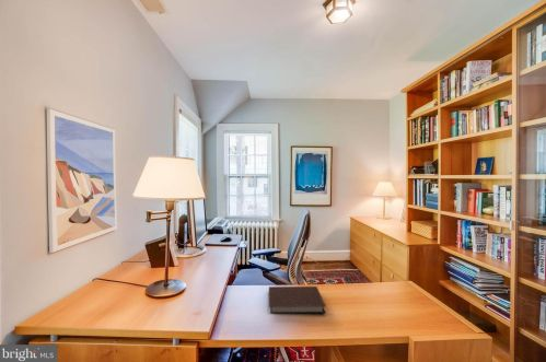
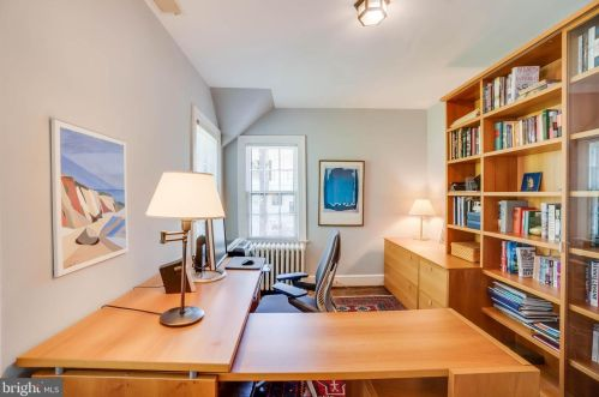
- notebook [268,285,326,315]
